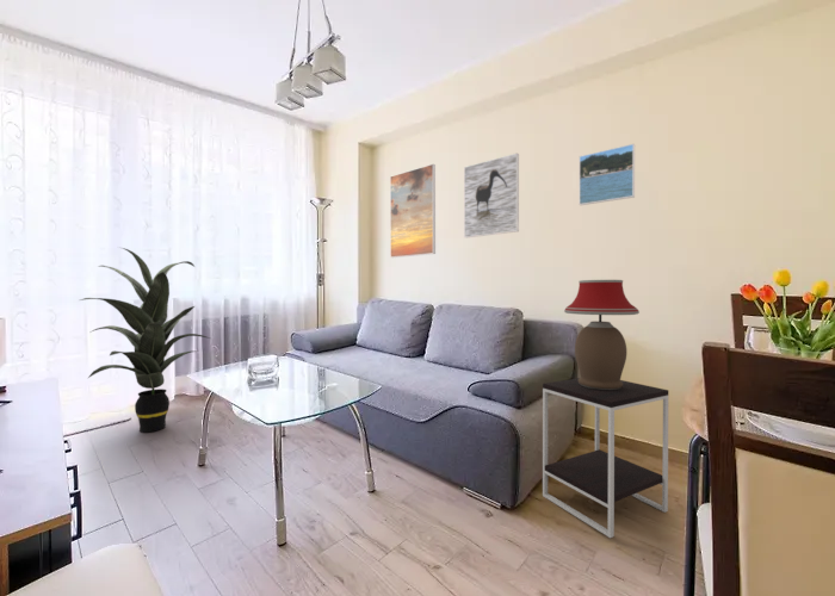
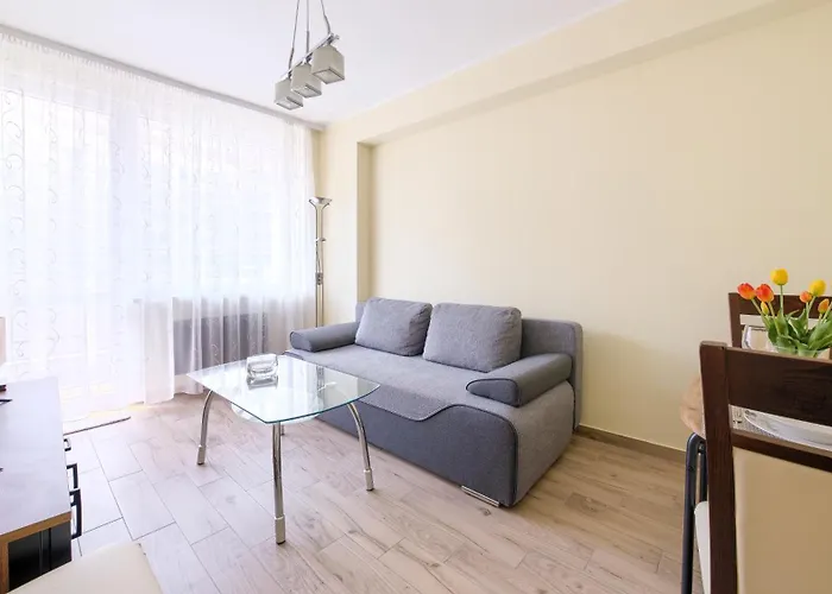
- table lamp [563,279,641,390]
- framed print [389,163,437,259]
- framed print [579,143,636,206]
- side table [542,377,669,539]
- indoor plant [79,246,211,433]
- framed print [463,153,520,238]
